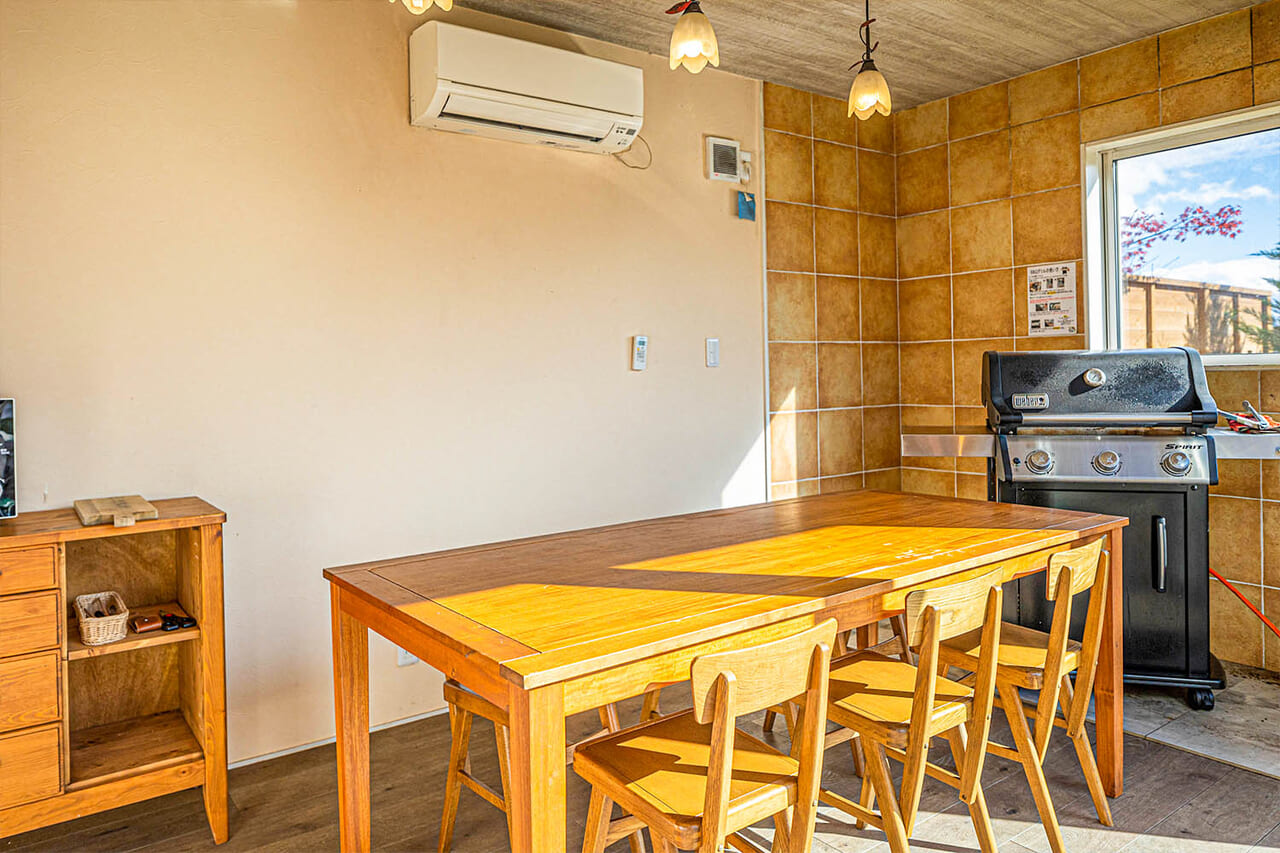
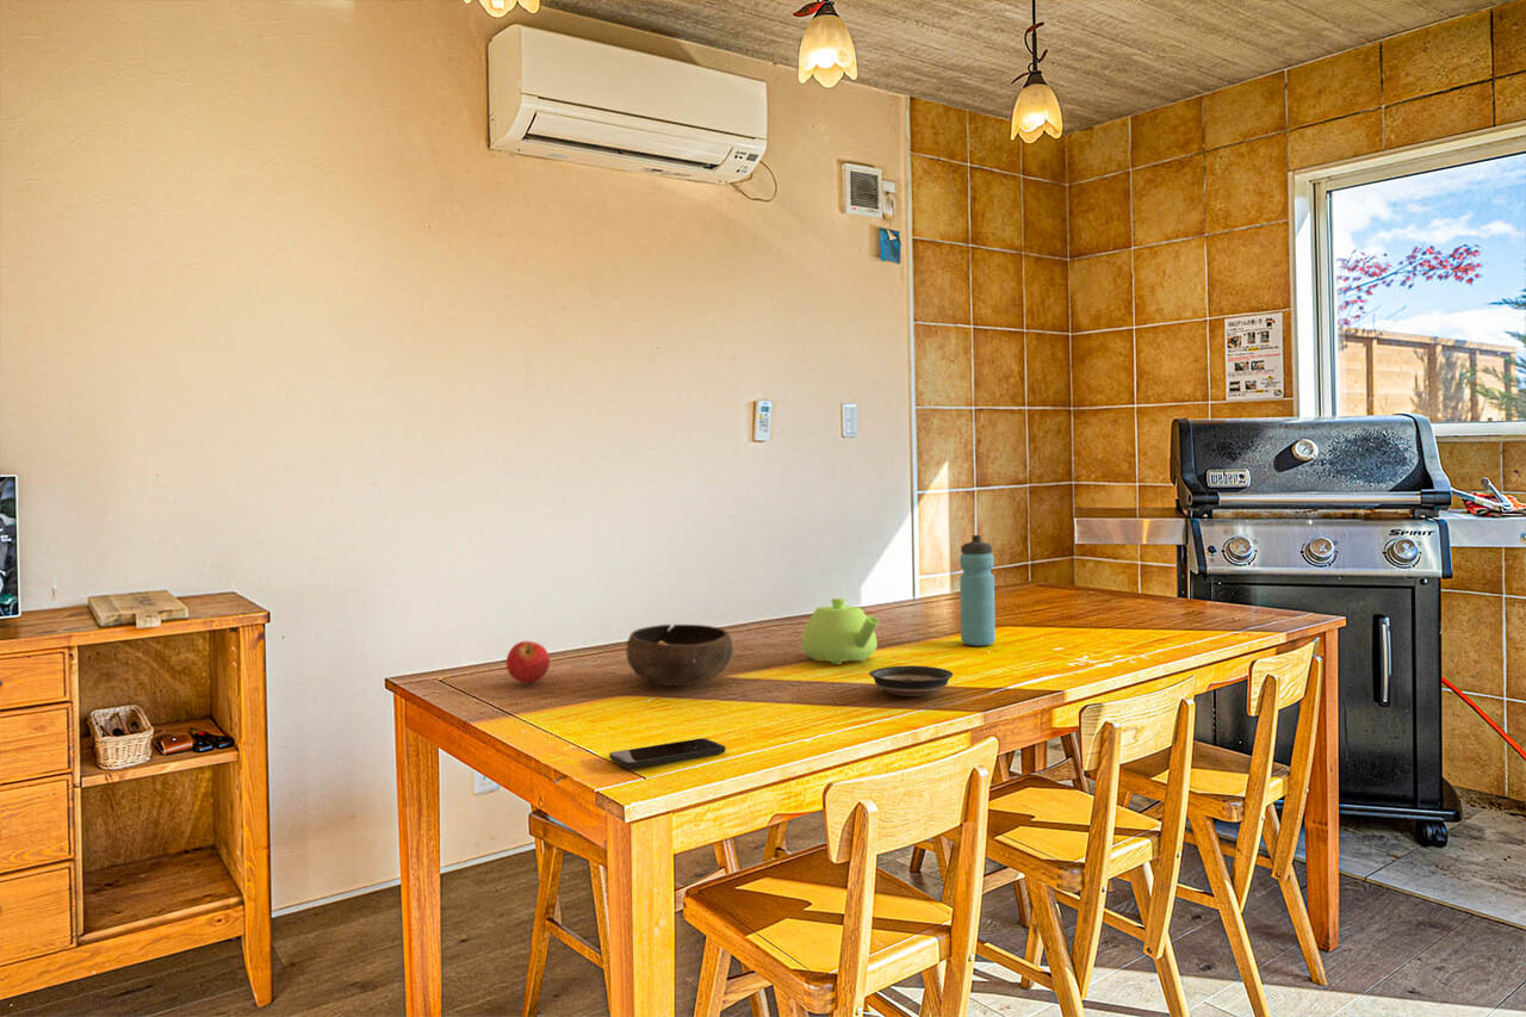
+ smartphone [608,737,727,769]
+ bowl [625,624,734,687]
+ saucer [868,665,954,697]
+ teapot [800,597,880,665]
+ water bottle [959,534,997,646]
+ fruit [505,640,551,684]
